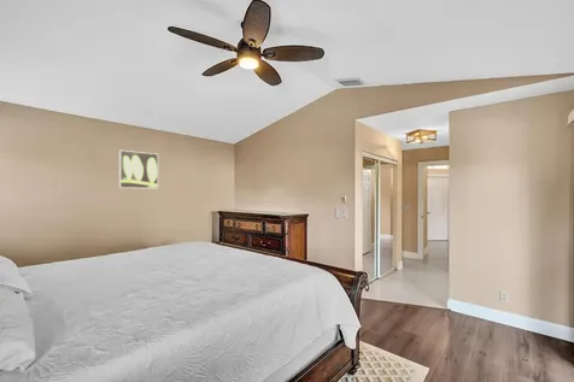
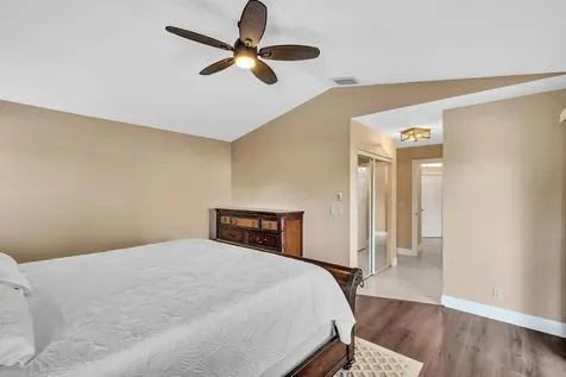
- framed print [118,149,159,189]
